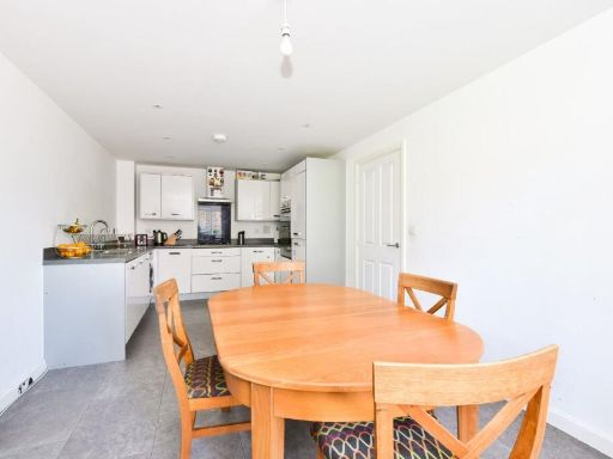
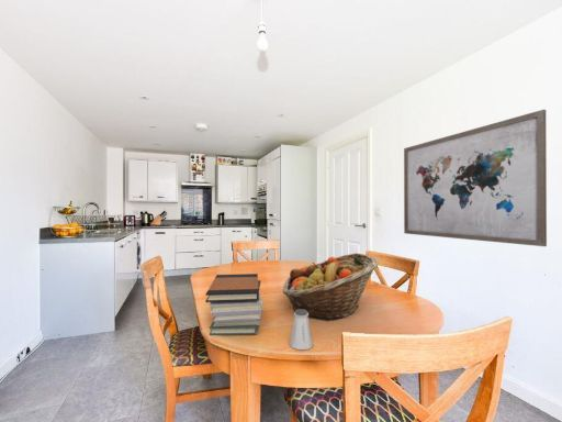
+ fruit basket [282,252,380,322]
+ book stack [204,273,263,336]
+ wall art [403,109,548,247]
+ saltshaker [289,309,314,351]
